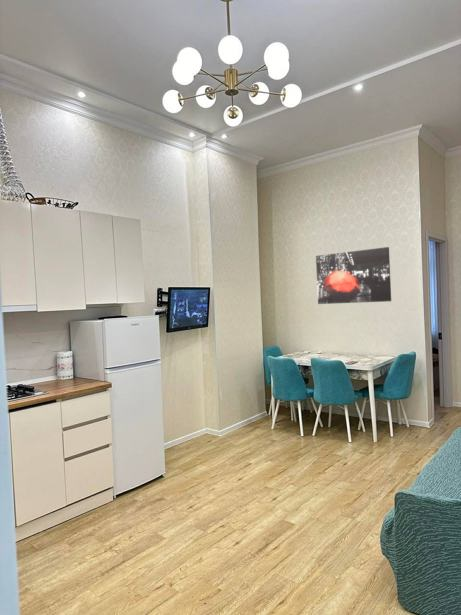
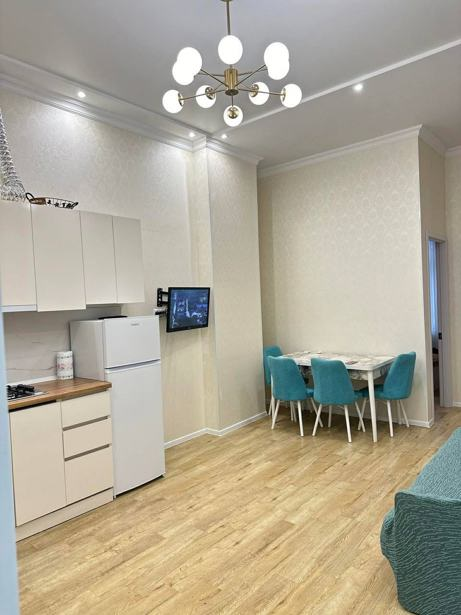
- wall art [315,246,392,305]
